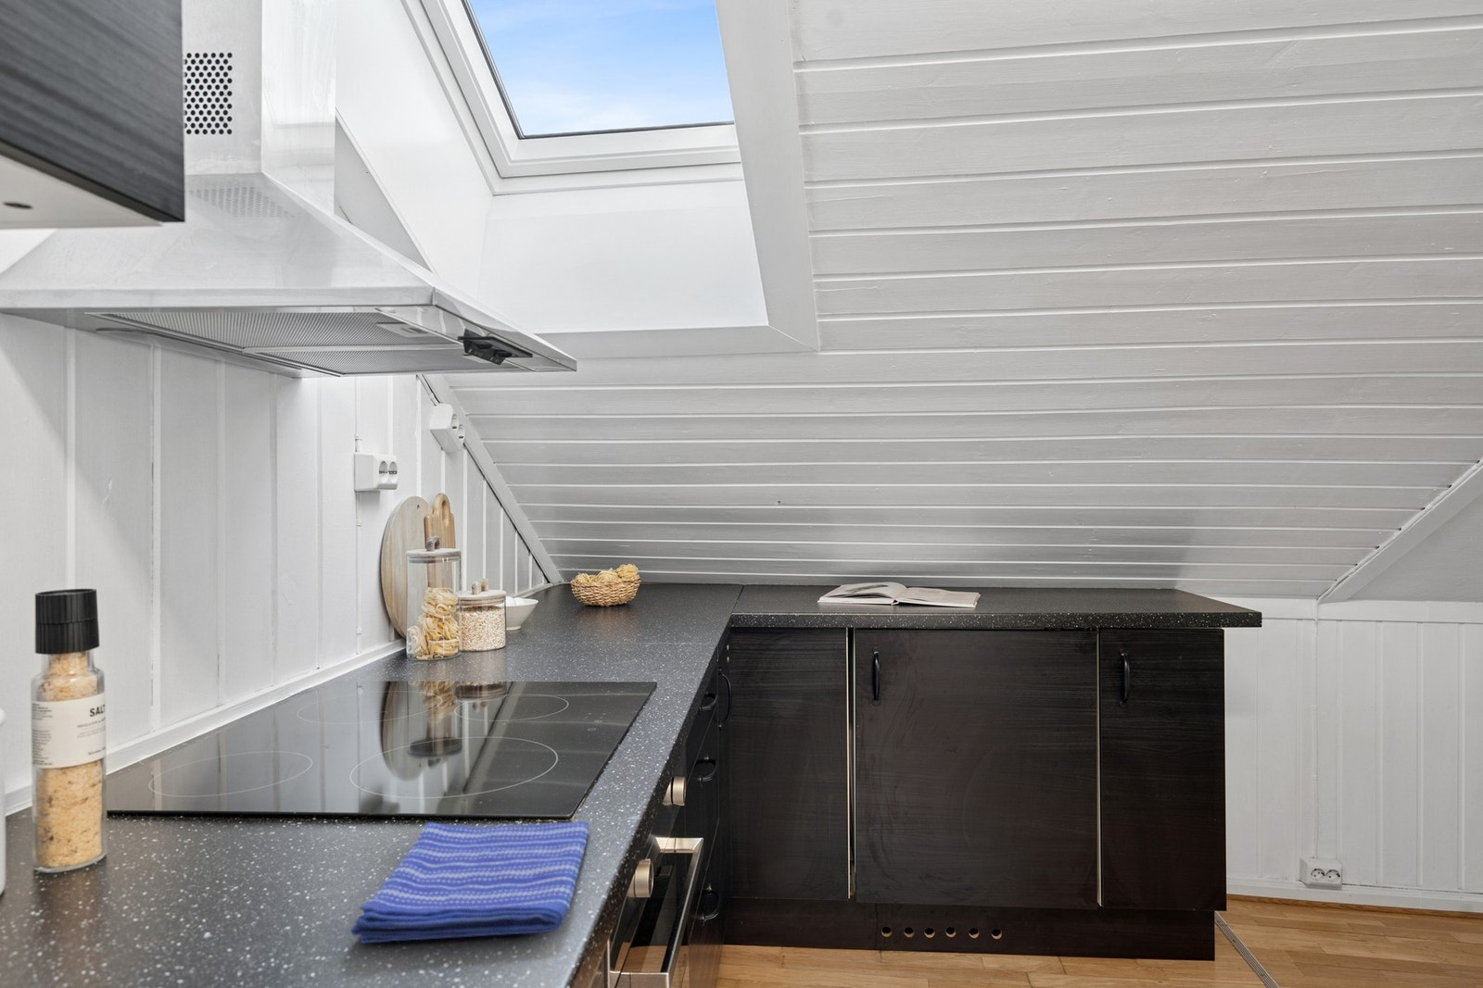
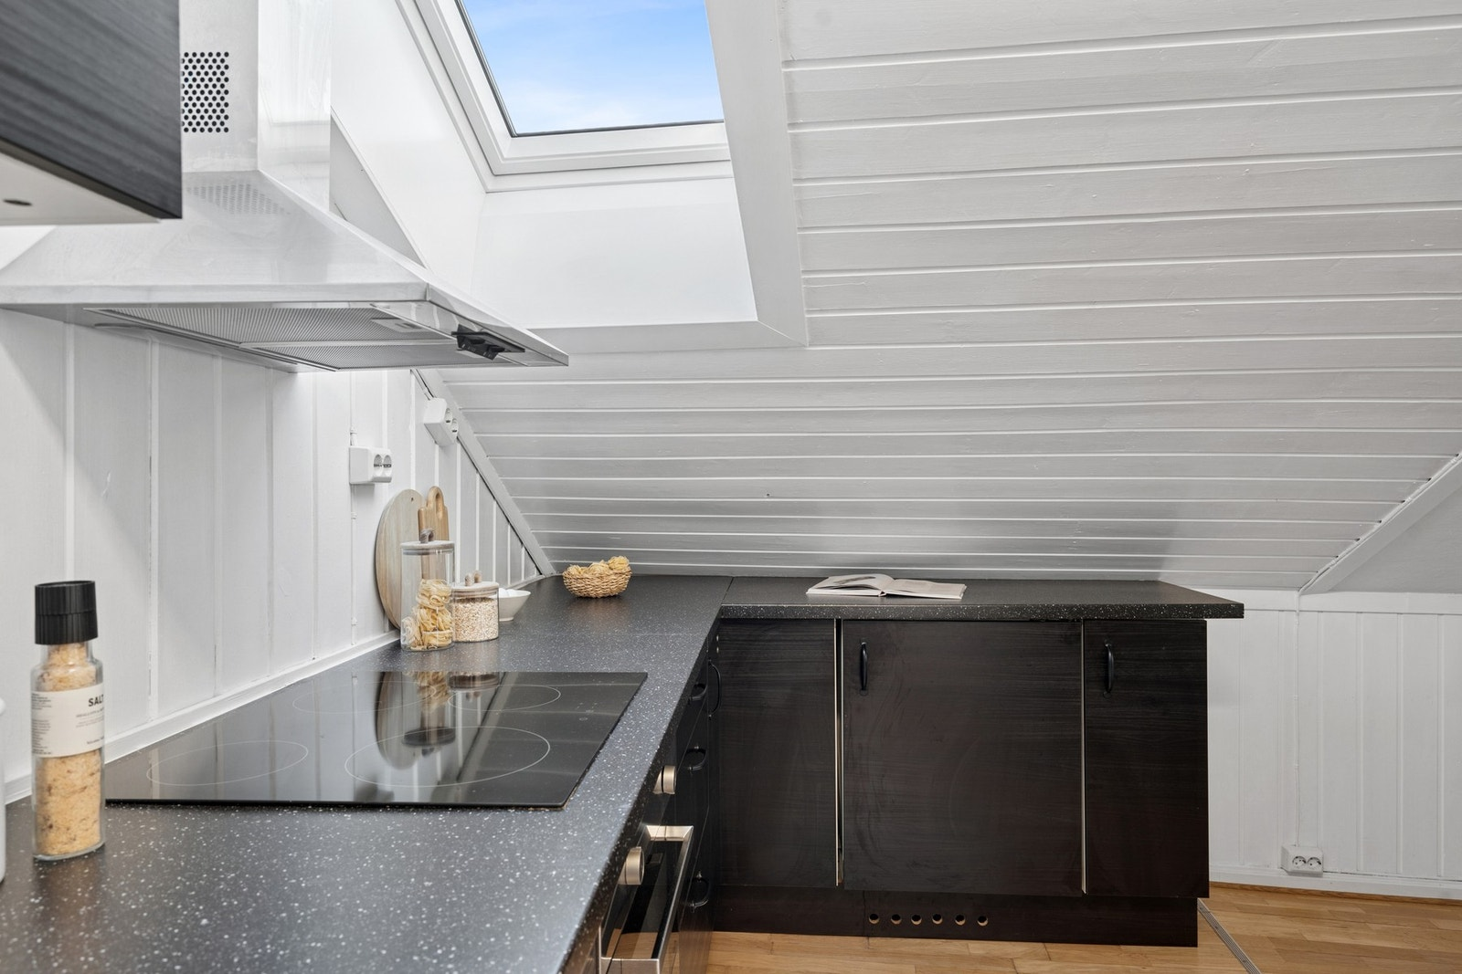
- dish towel [350,820,589,944]
